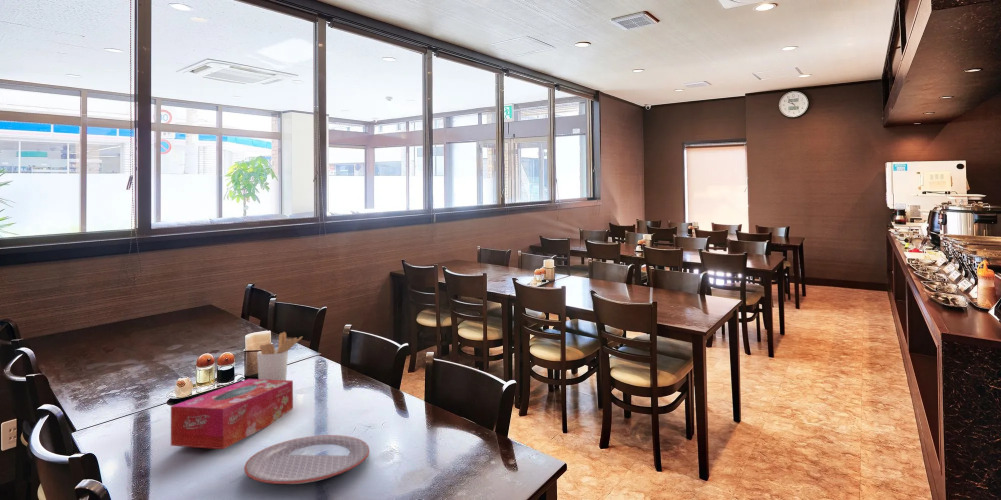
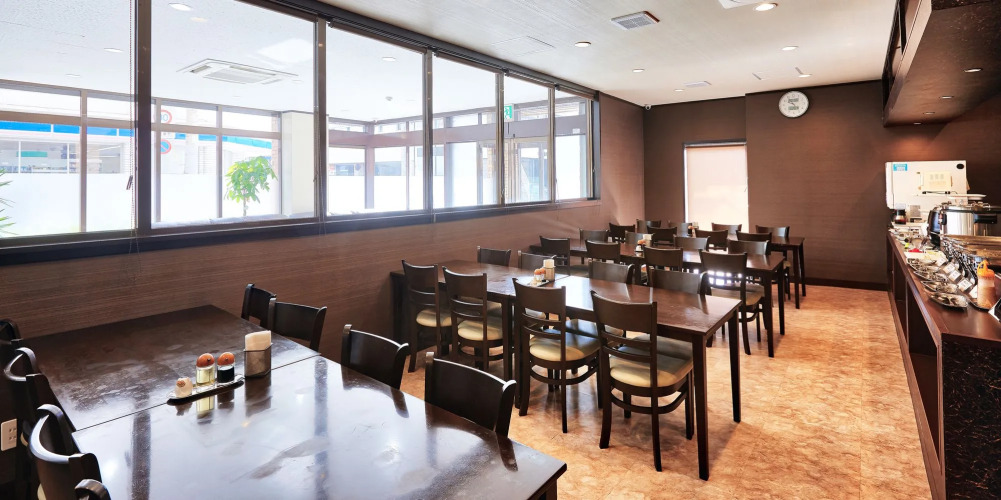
- utensil holder [256,331,303,380]
- plate [243,434,371,485]
- tissue box [170,378,294,450]
